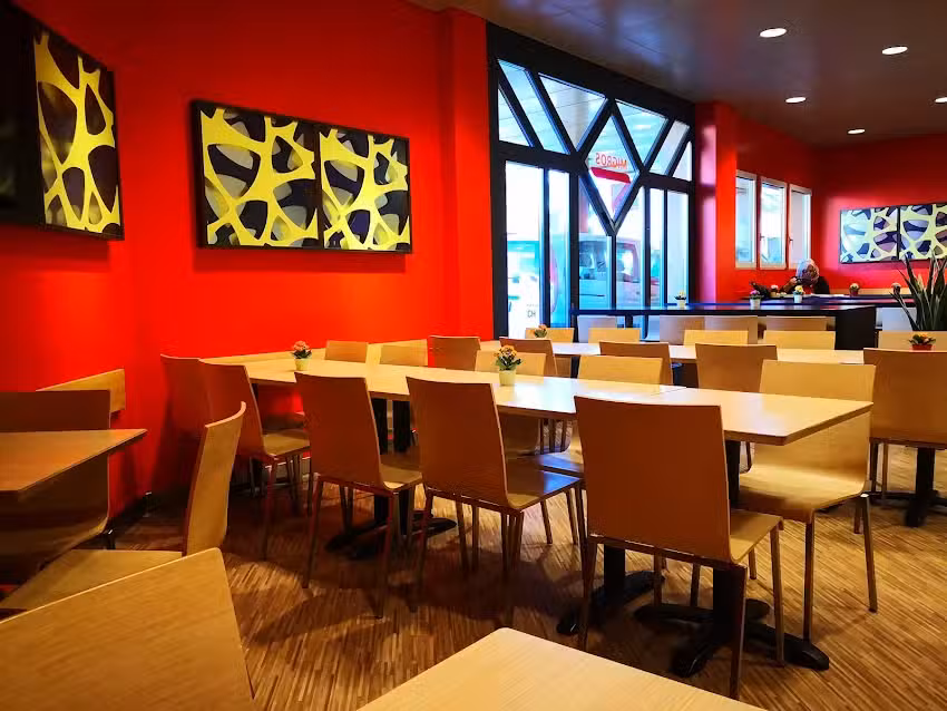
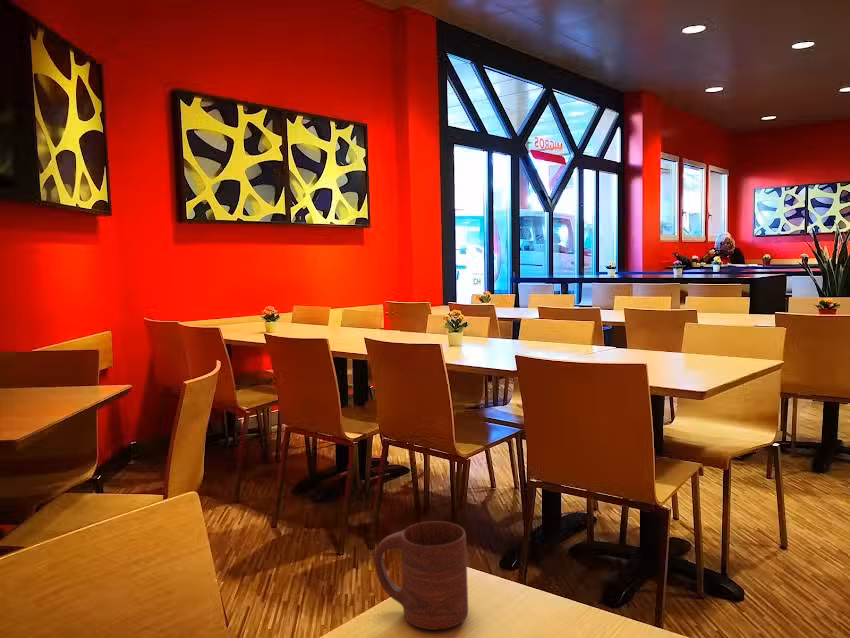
+ cup [373,520,469,631]
